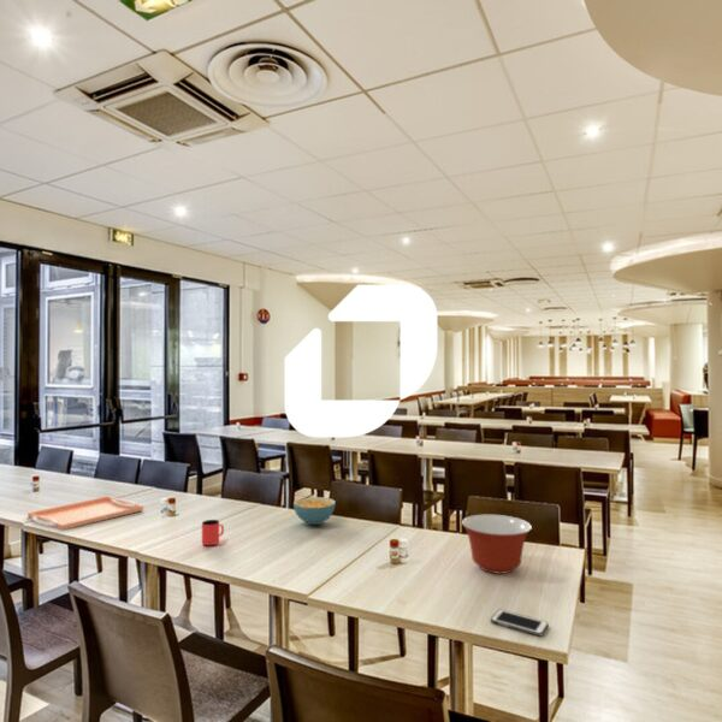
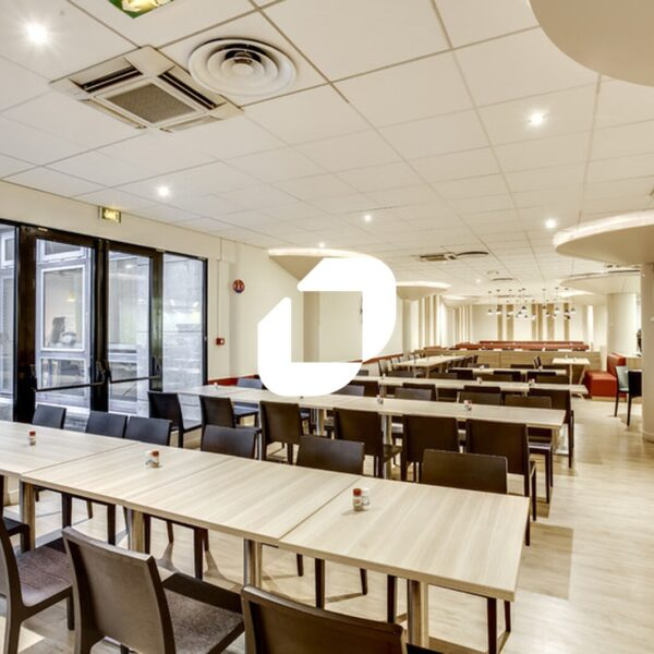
- cup [201,519,225,546]
- cereal bowl [292,496,337,526]
- cell phone [490,609,550,637]
- mixing bowl [461,514,533,575]
- serving tray [26,495,144,532]
